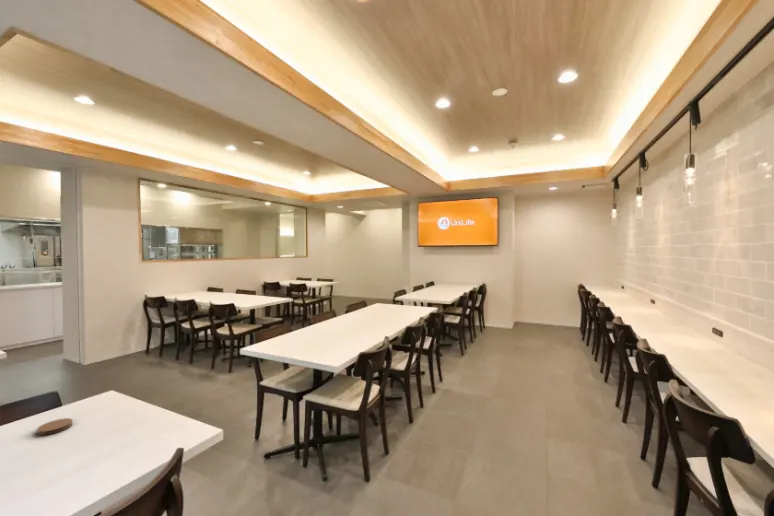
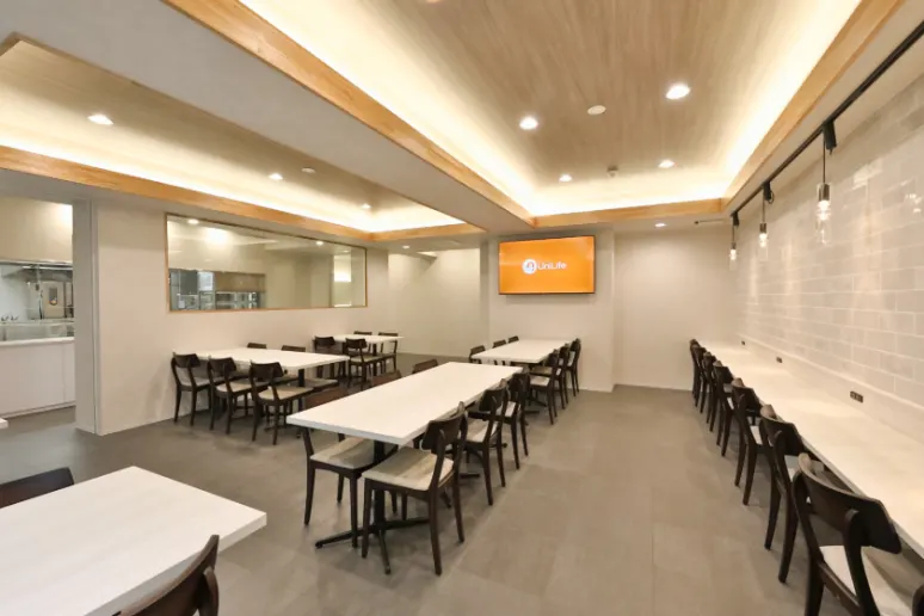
- coaster [36,417,74,436]
